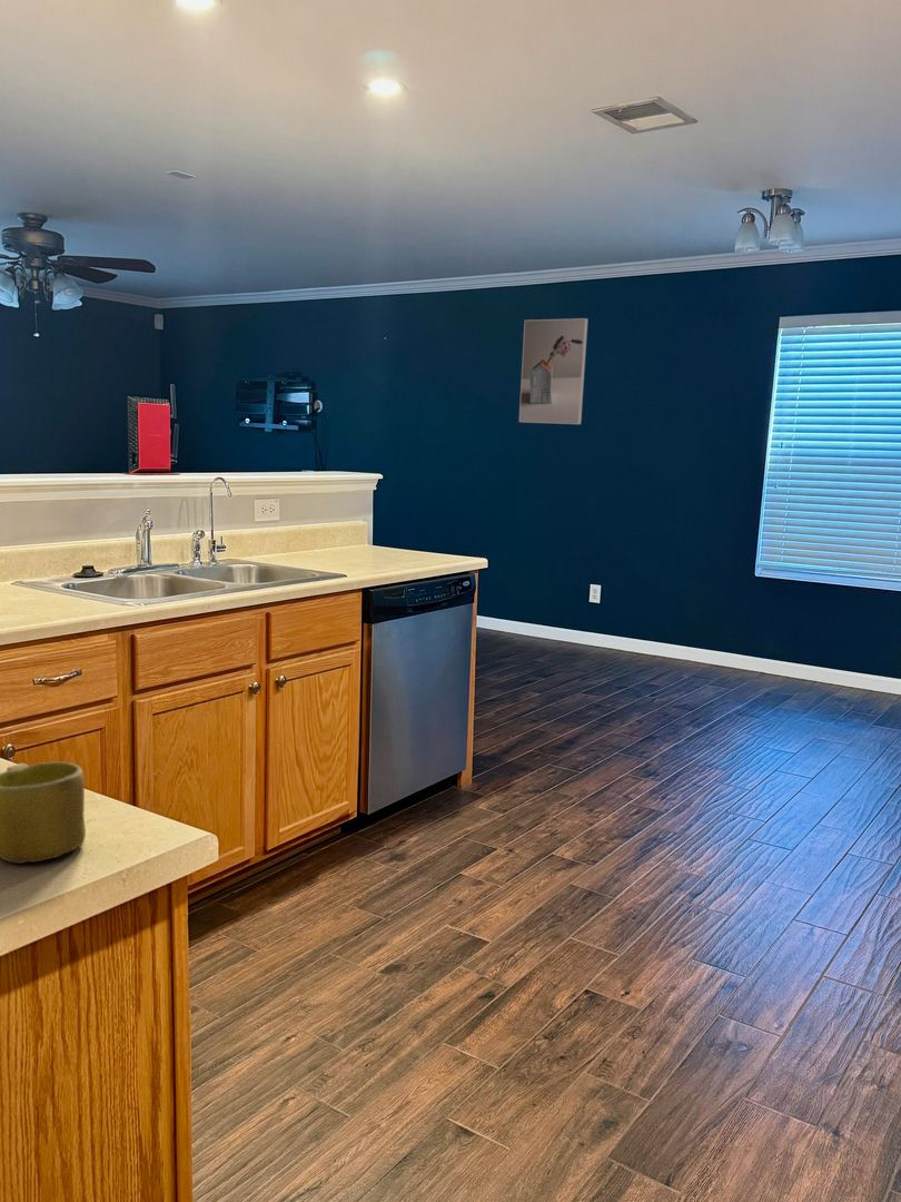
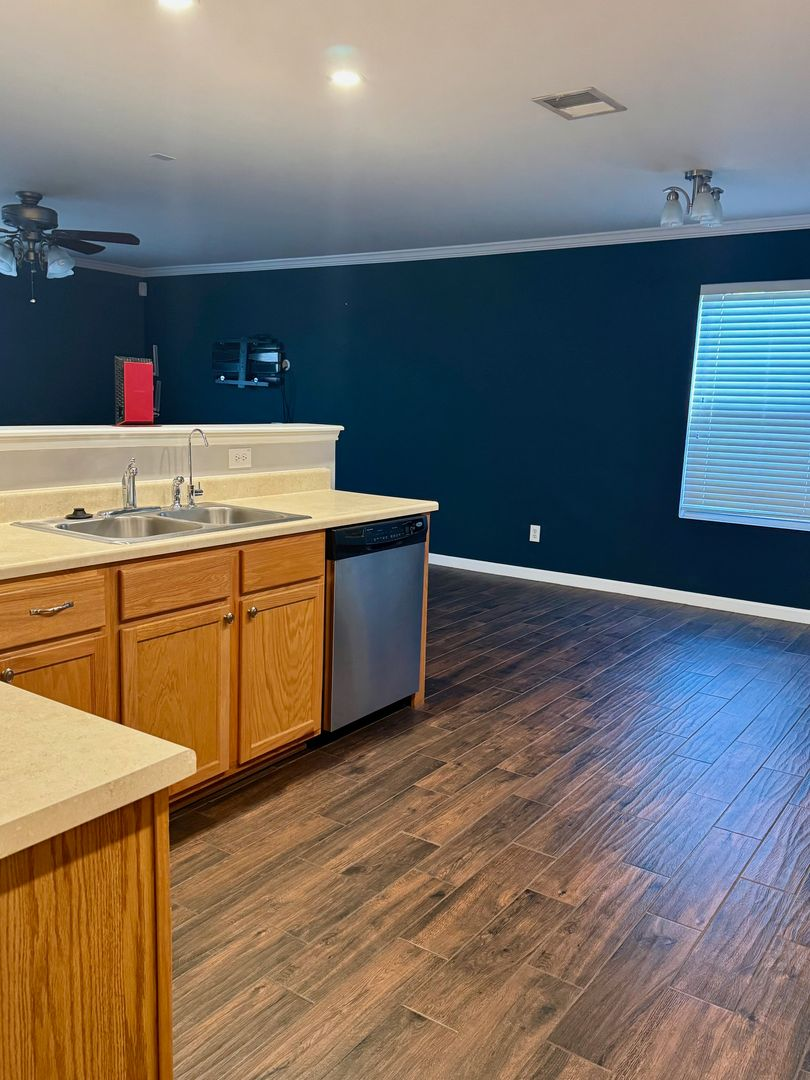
- mug [0,761,87,865]
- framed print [518,317,588,425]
